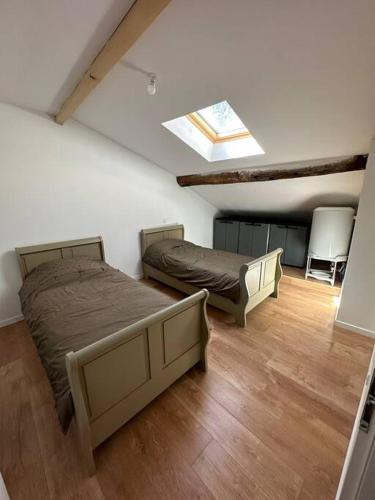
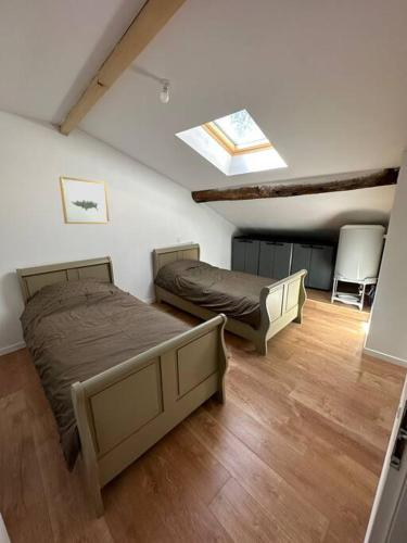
+ wall art [59,176,111,225]
